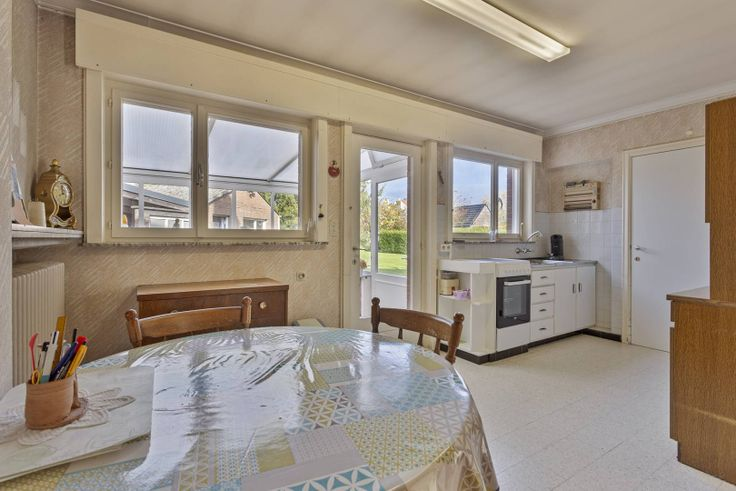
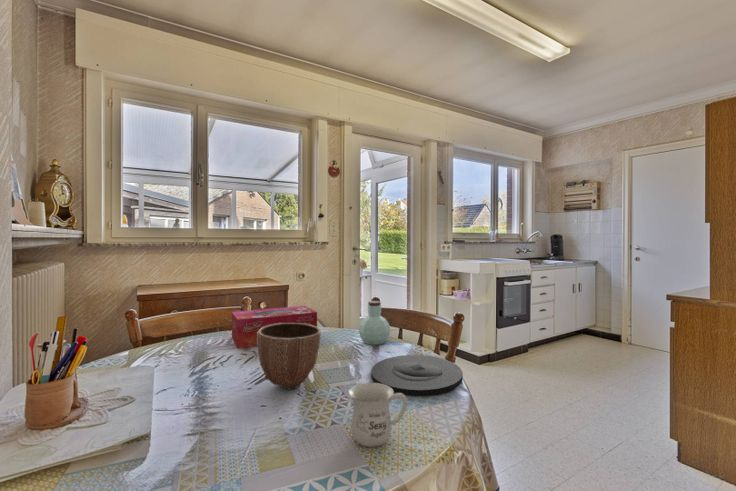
+ tissue box [231,305,318,349]
+ plate [370,354,464,396]
+ jar [358,300,391,346]
+ decorative bowl [256,323,321,390]
+ mug [348,382,408,448]
